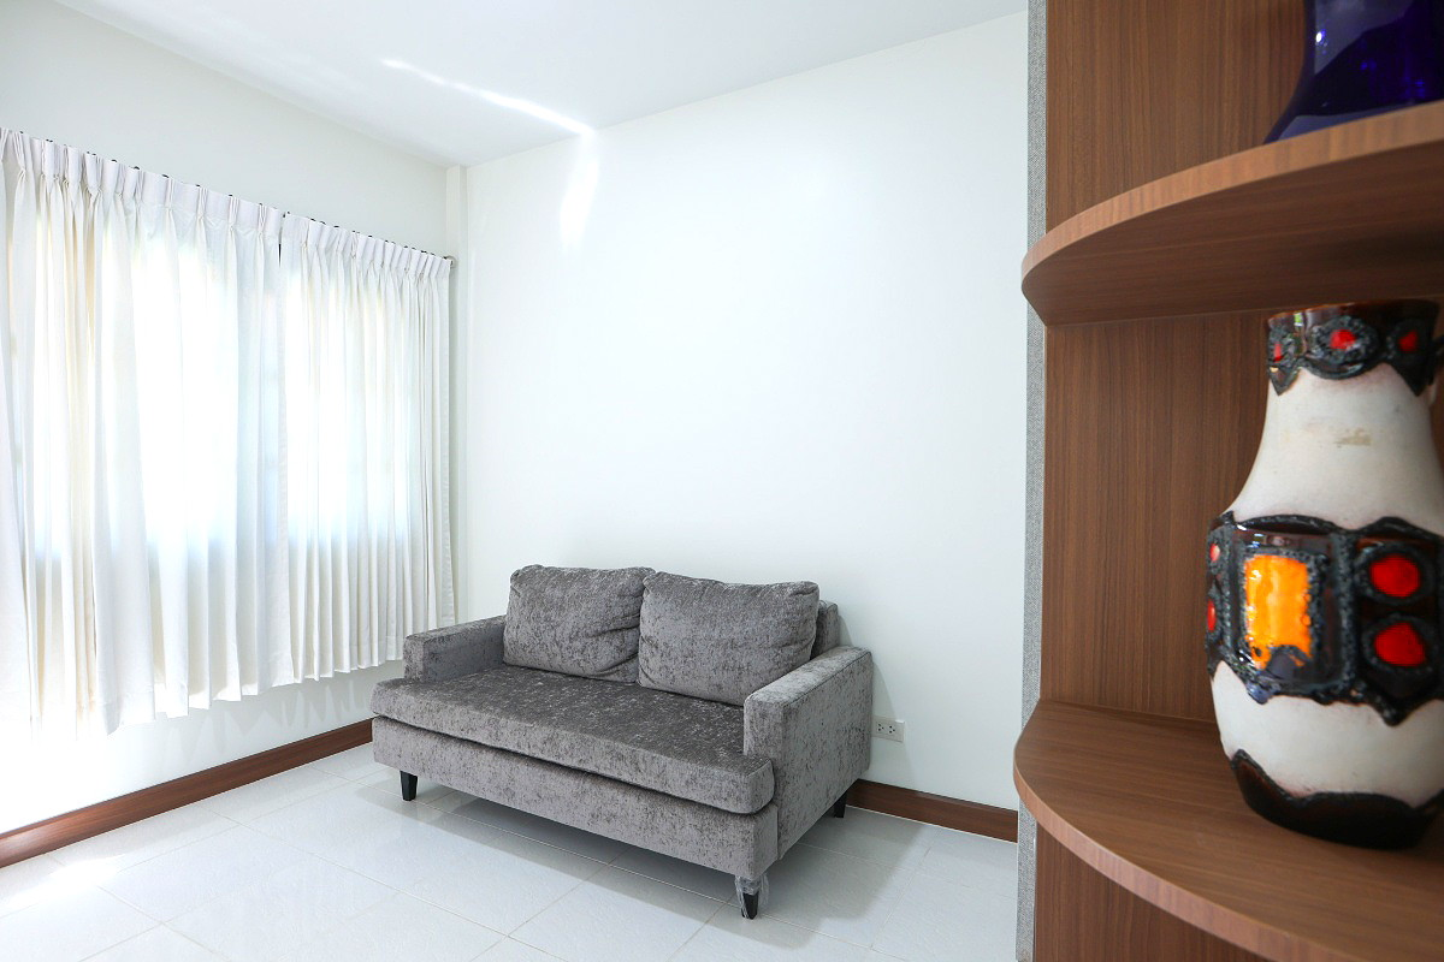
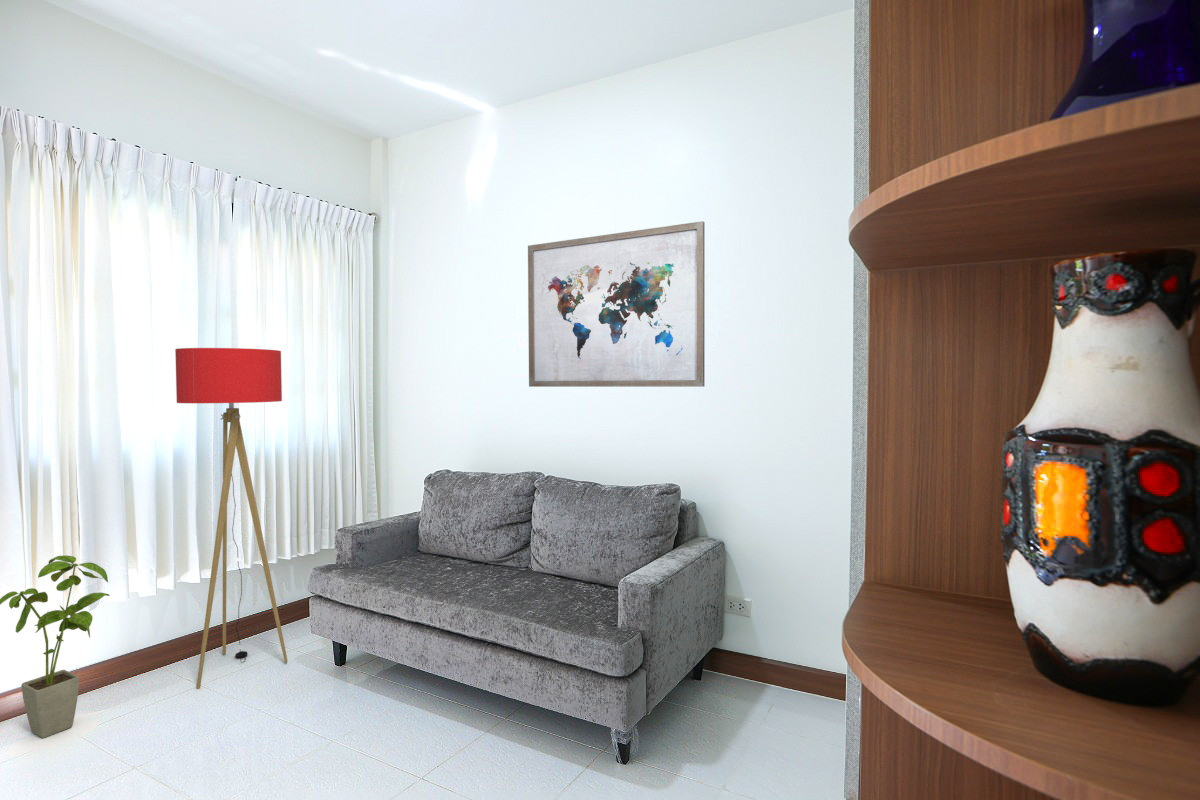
+ house plant [0,554,111,739]
+ floor lamp [174,347,289,690]
+ wall art [527,220,706,388]
